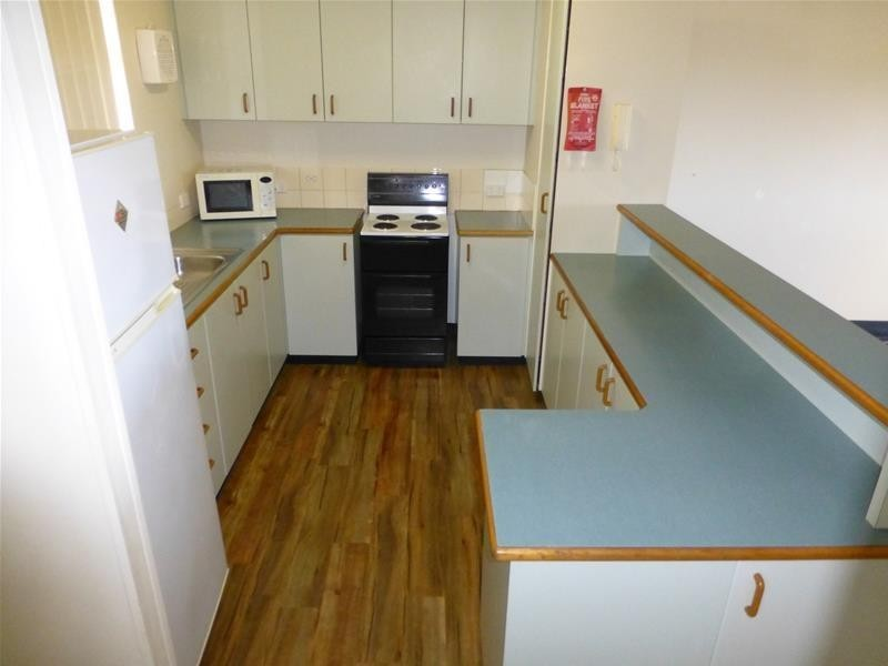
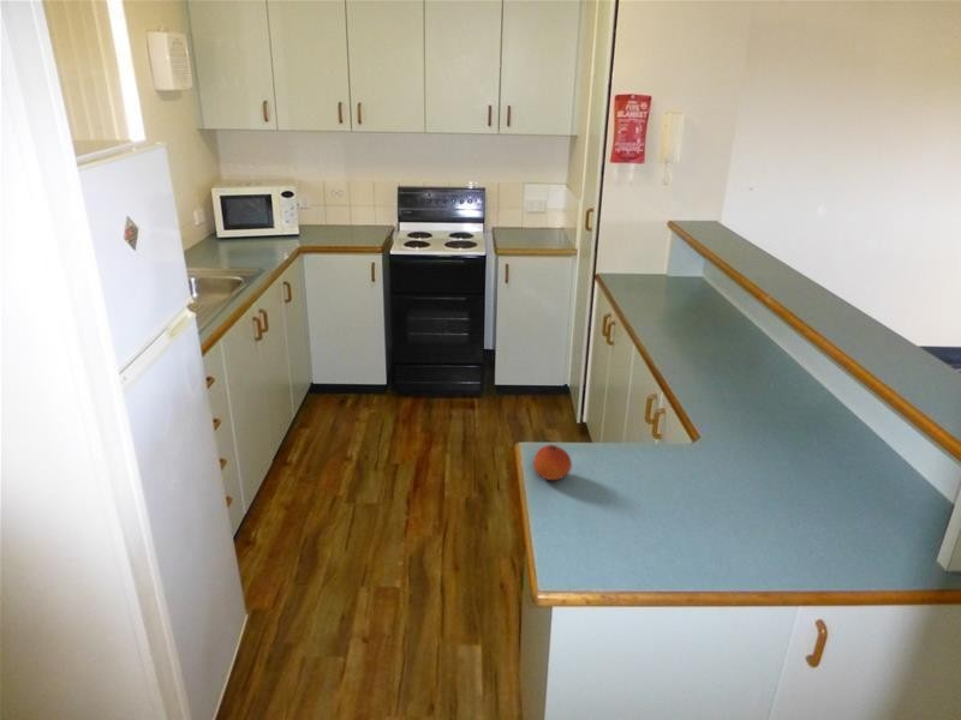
+ fruit [532,444,573,481]
